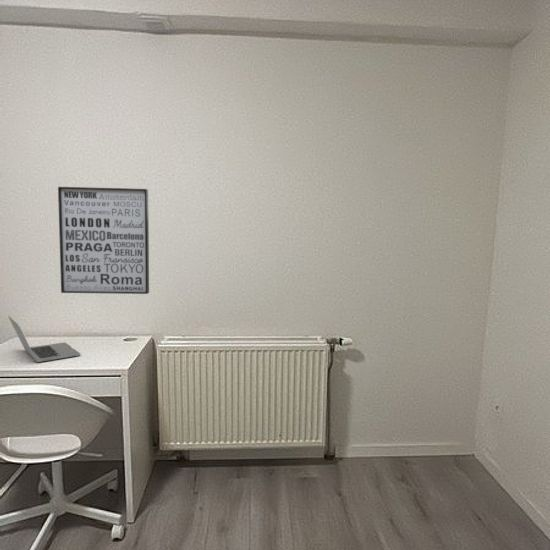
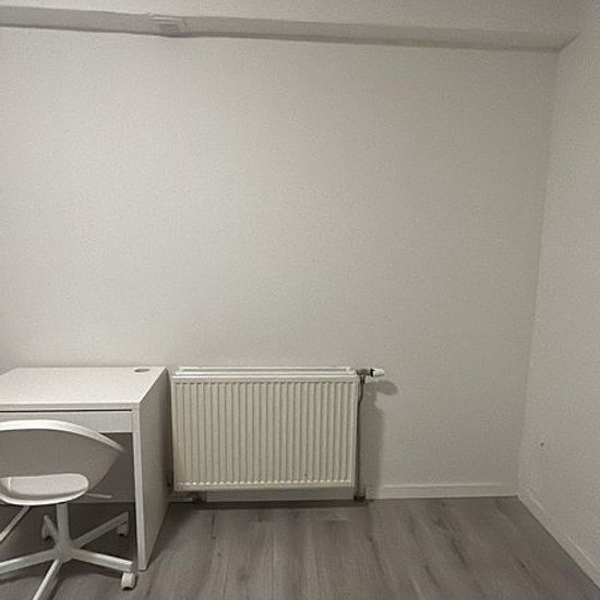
- wall art [57,186,150,295]
- laptop [7,315,81,363]
